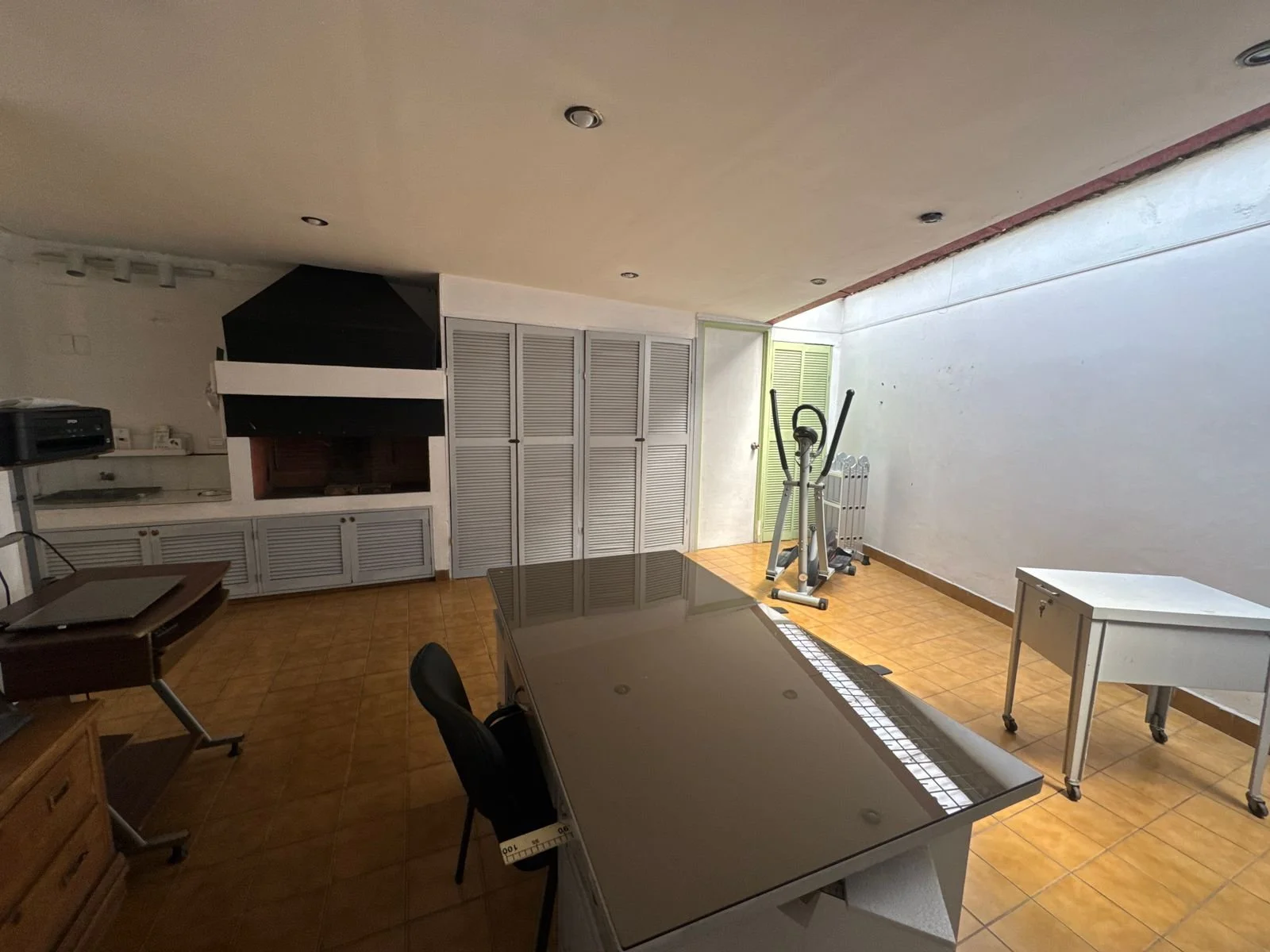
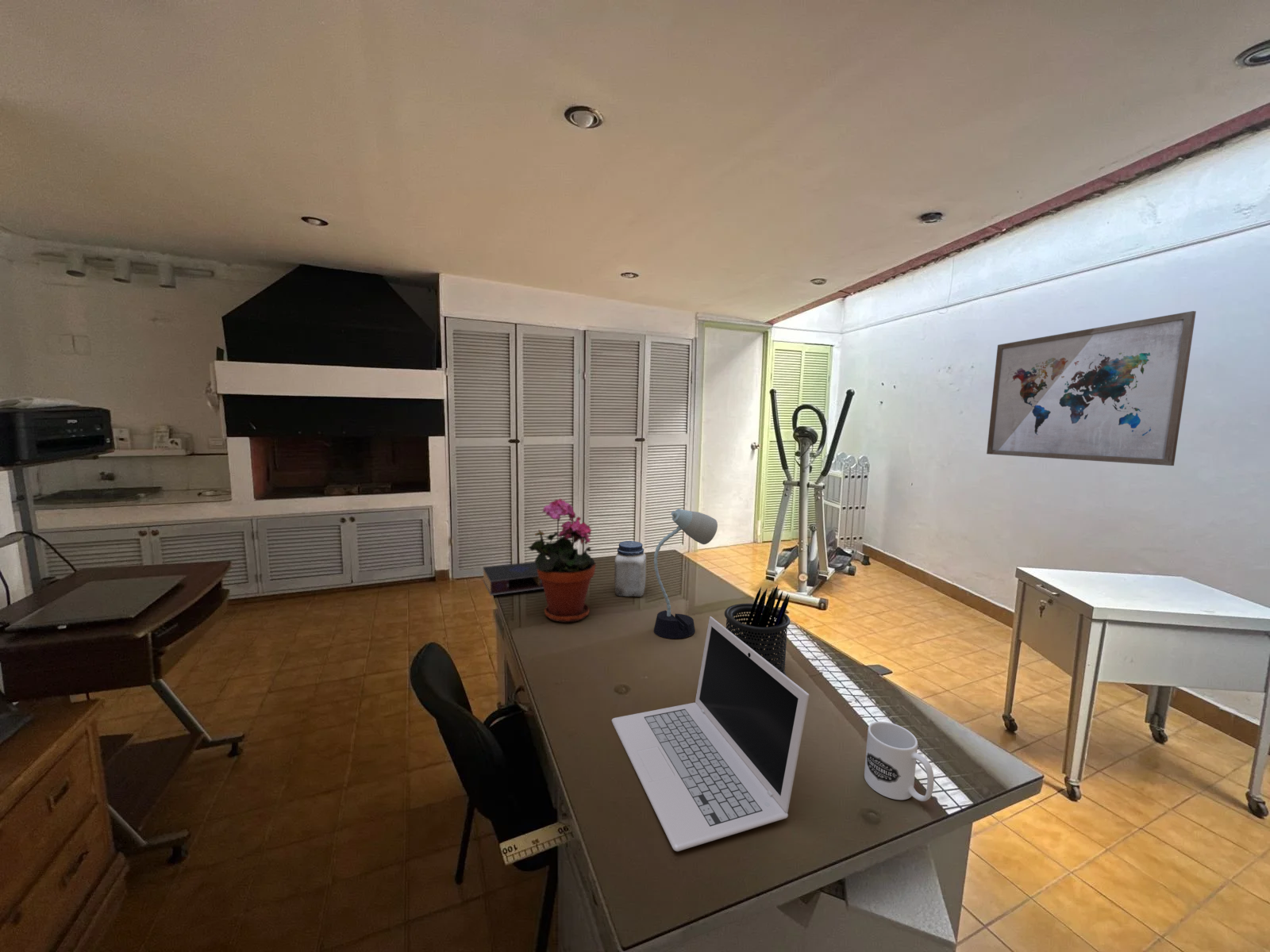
+ jar [614,540,647,597]
+ wall art [986,310,1197,466]
+ potted plant [527,498,596,624]
+ laptop [611,616,810,852]
+ mug [864,720,934,802]
+ pen holder [724,585,791,676]
+ desk lamp [653,509,718,639]
+ book [482,561,544,597]
